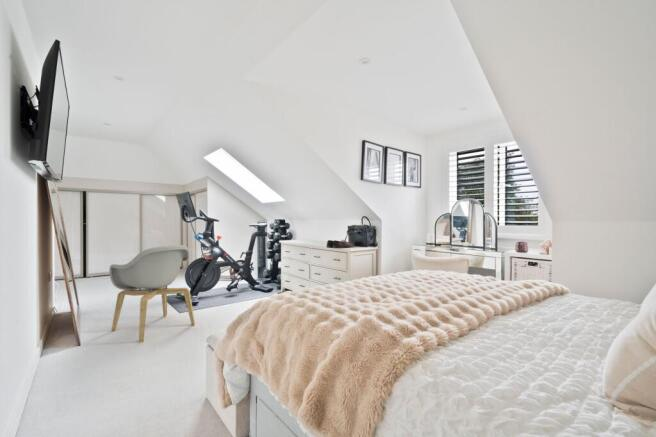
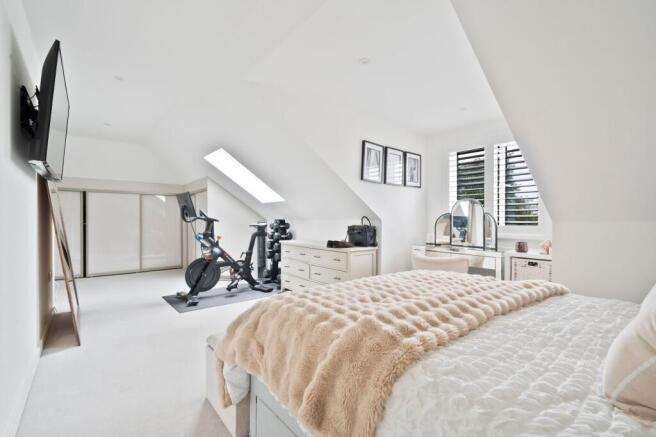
- armchair [108,244,196,344]
